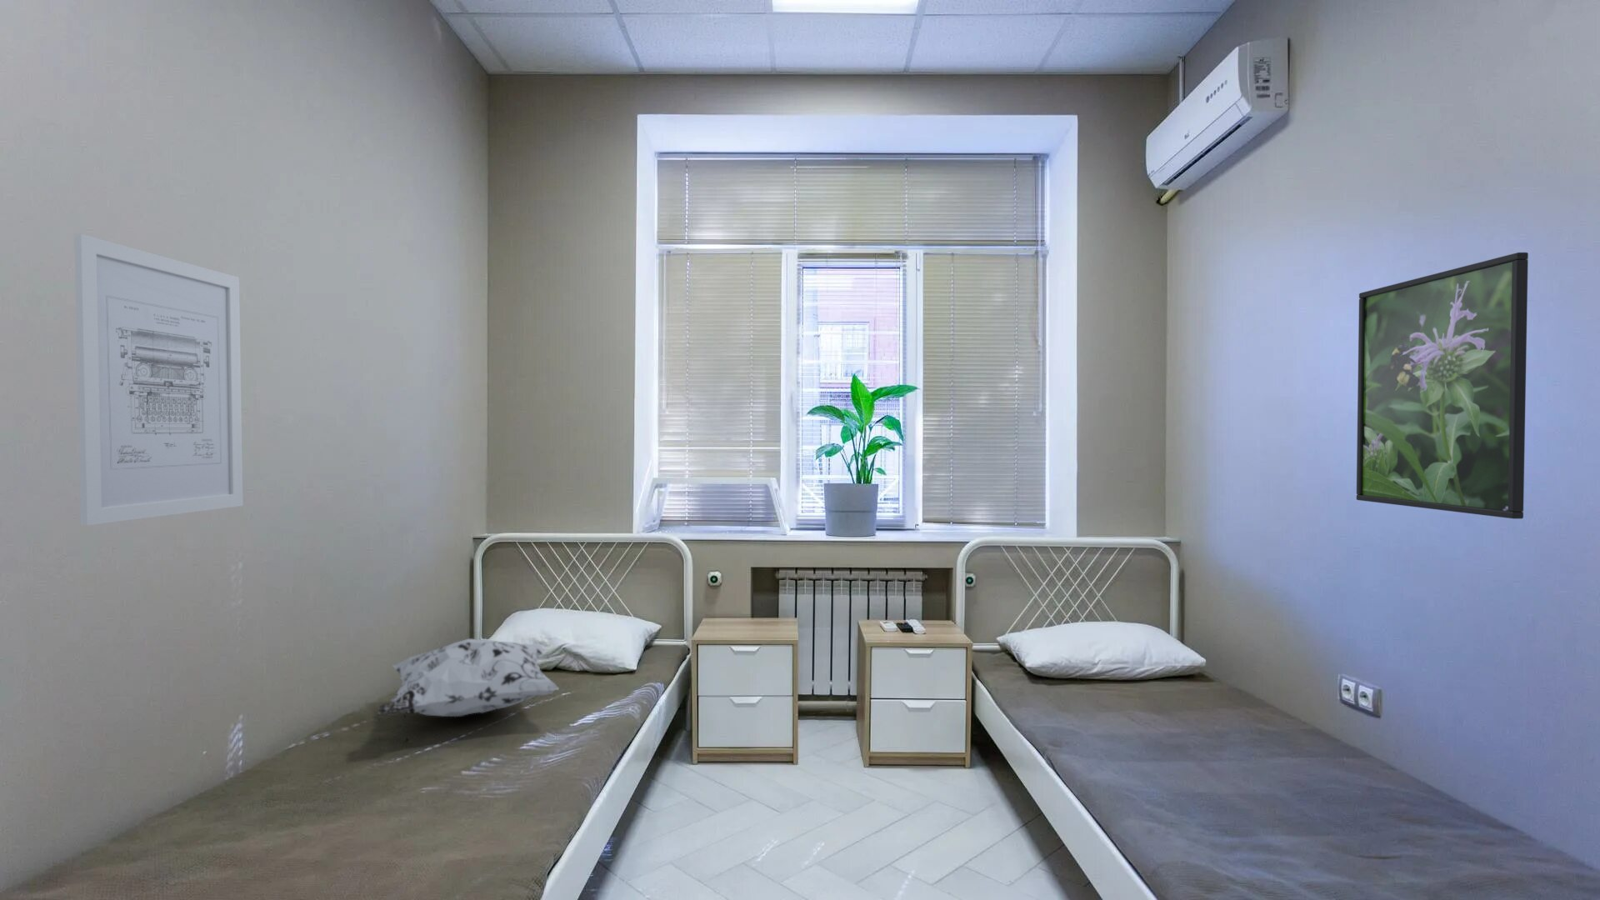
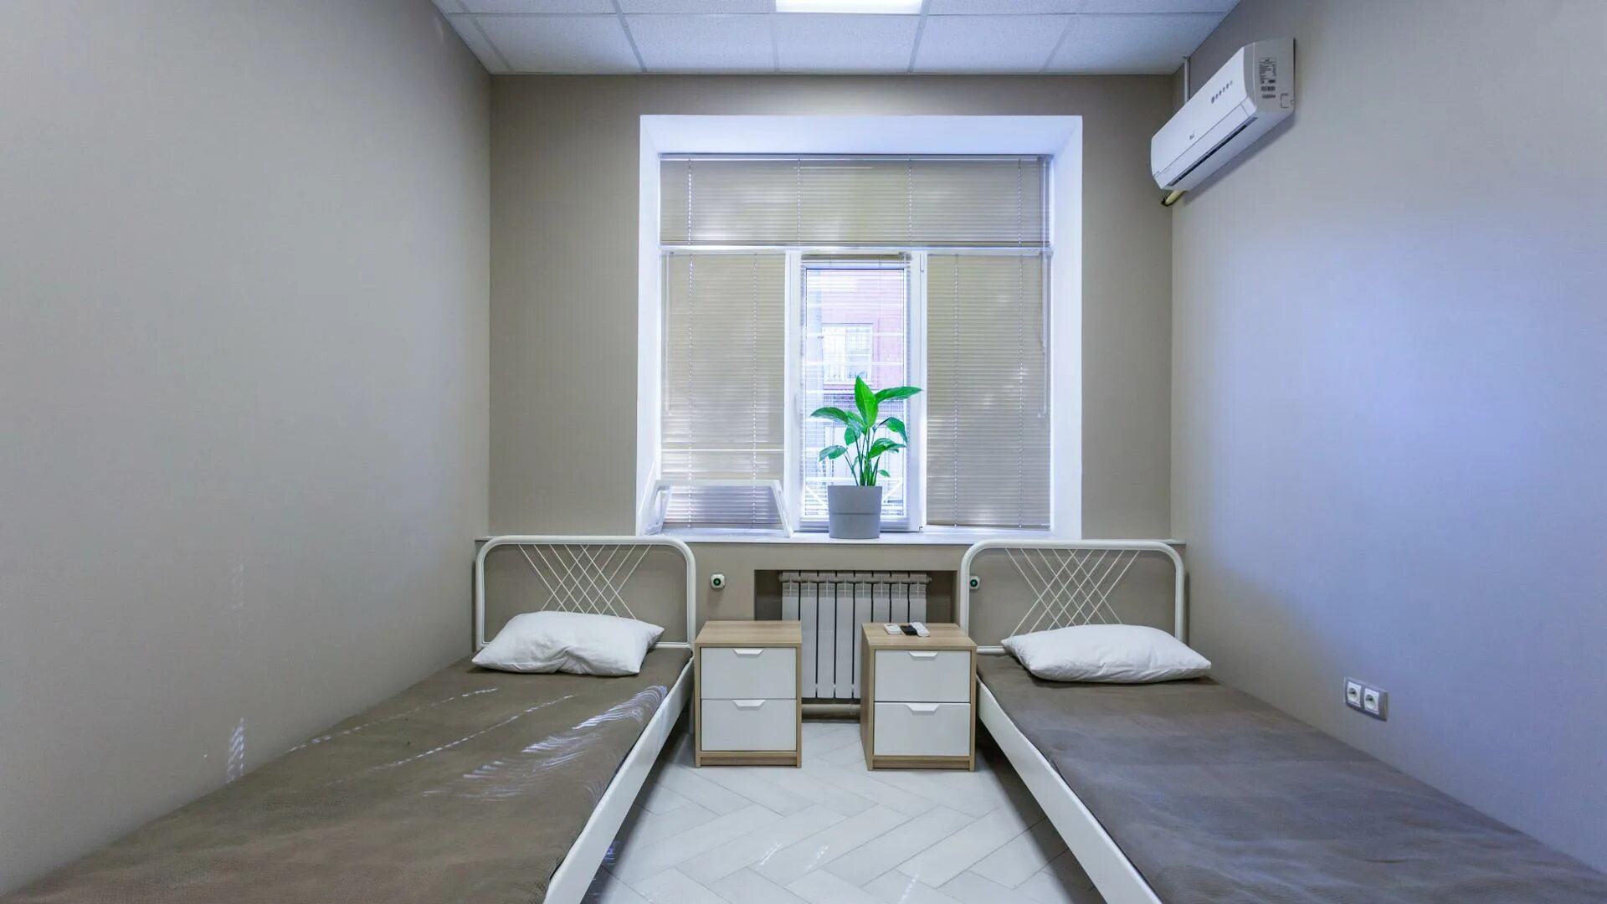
- wall art [74,233,244,526]
- decorative pillow [378,637,560,718]
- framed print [1356,252,1530,520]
